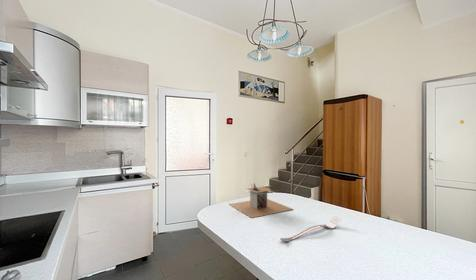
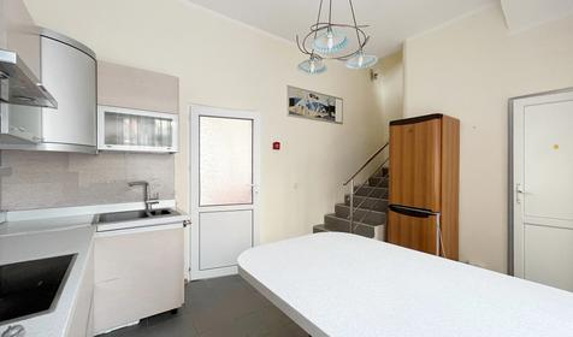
- architectural model [228,183,293,219]
- cutting board [279,217,341,242]
